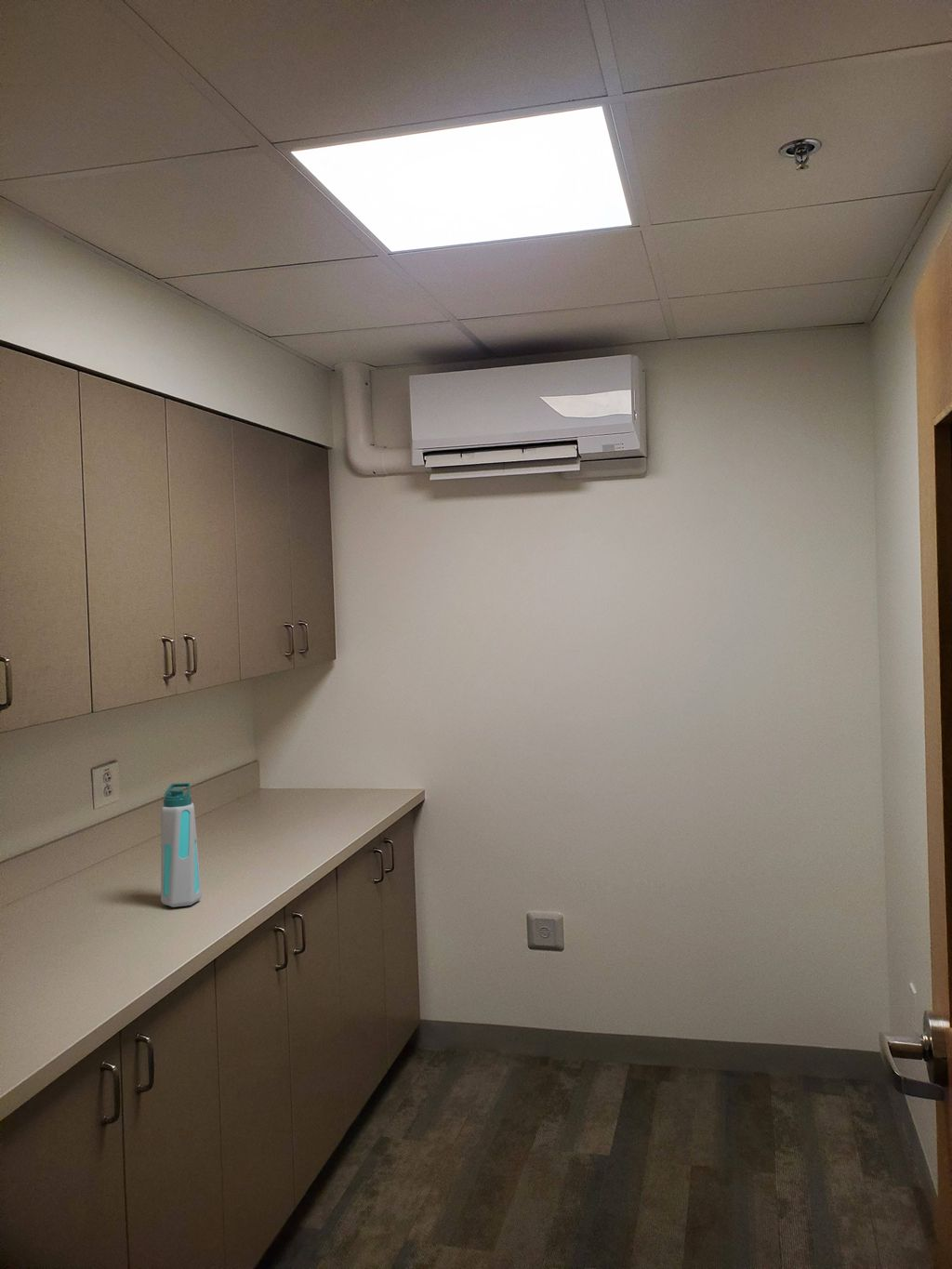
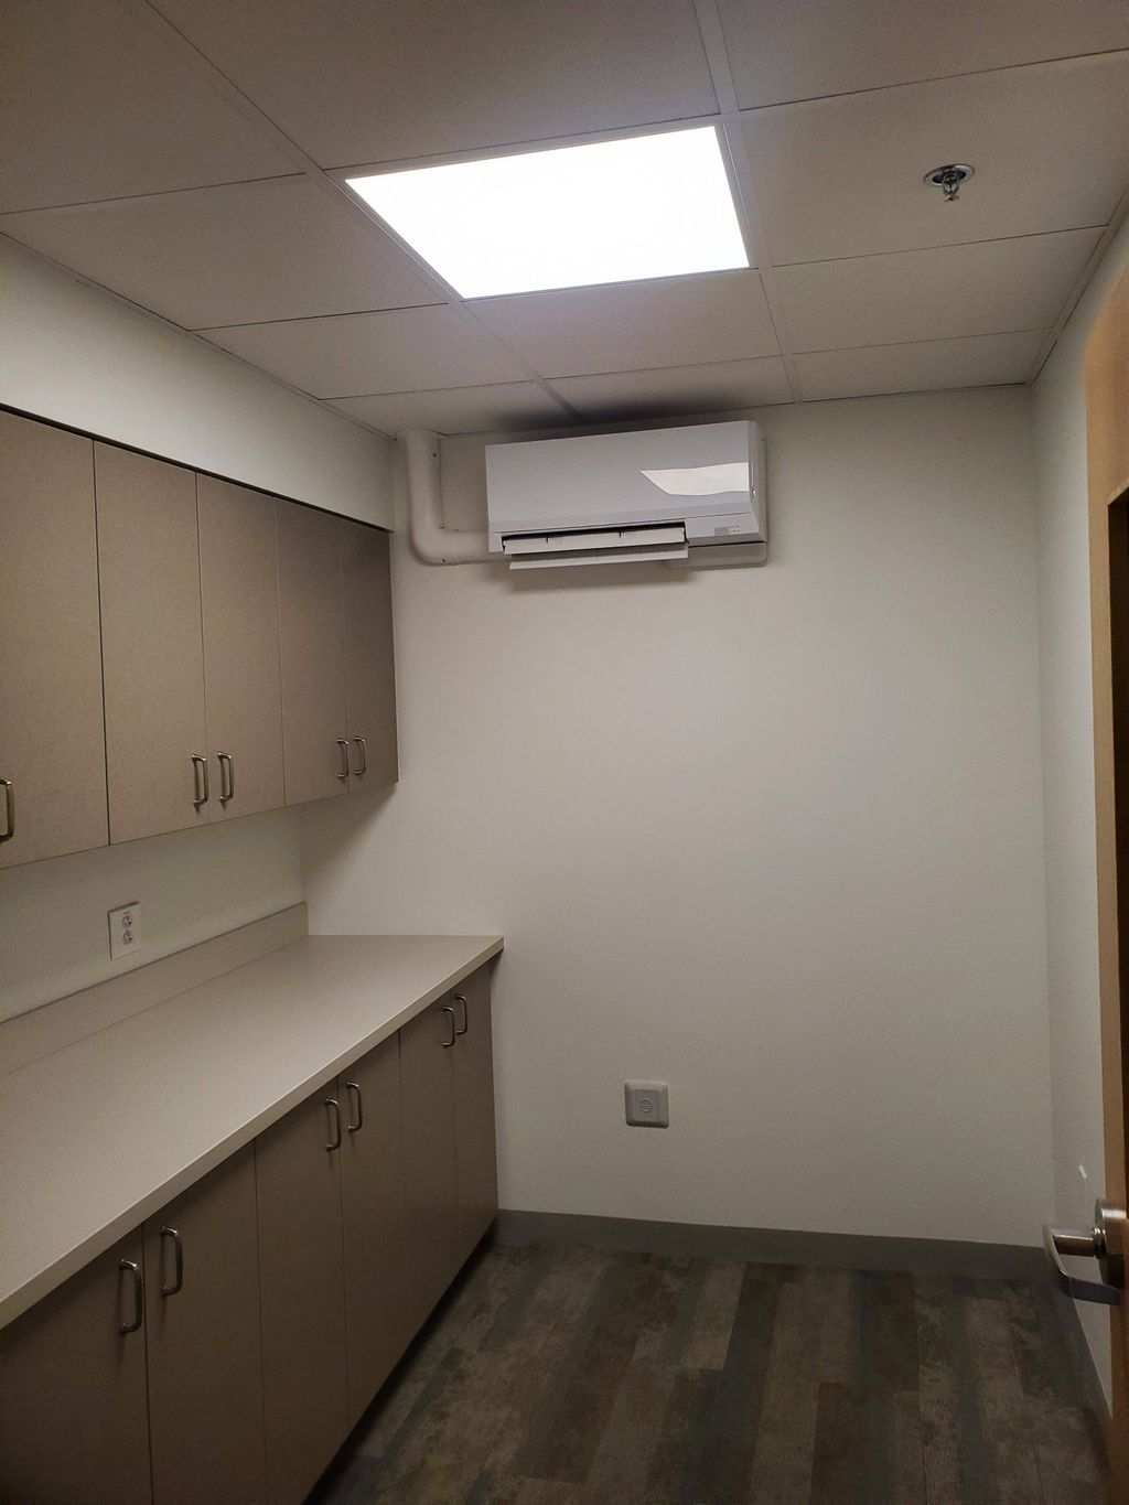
- water bottle [160,782,203,908]
